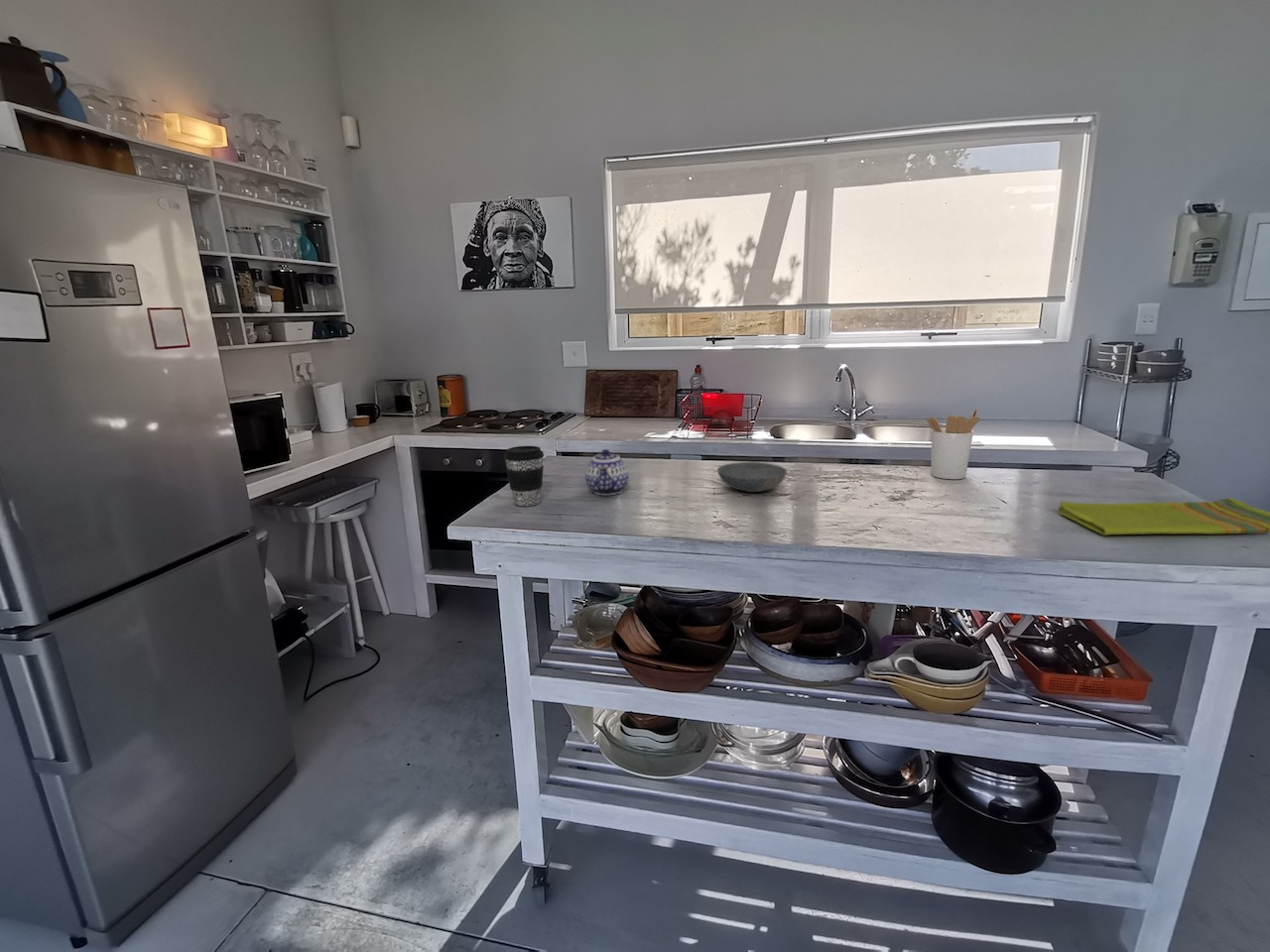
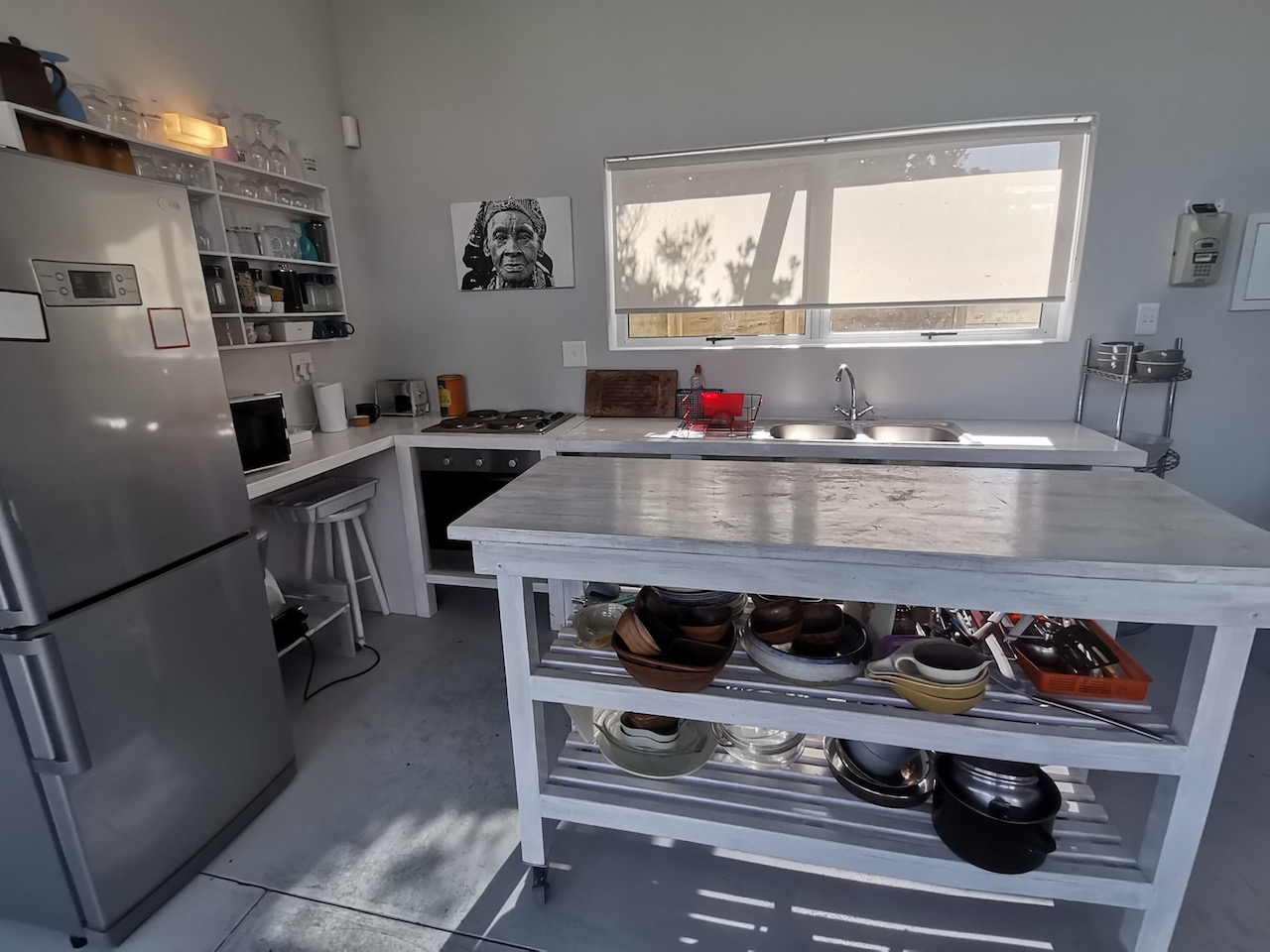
- coffee cup [503,445,545,507]
- utensil holder [926,408,981,480]
- teapot [584,448,630,497]
- bowl [716,461,788,493]
- dish towel [1057,497,1270,536]
